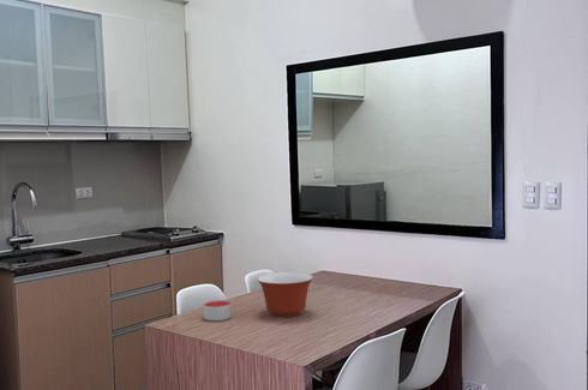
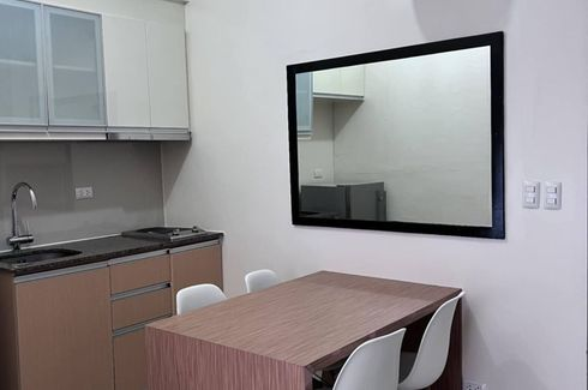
- mixing bowl [256,271,314,318]
- candle [203,299,233,322]
